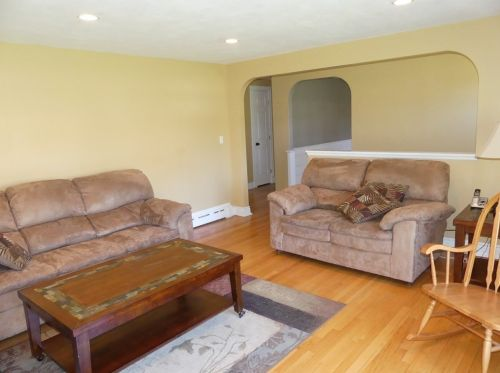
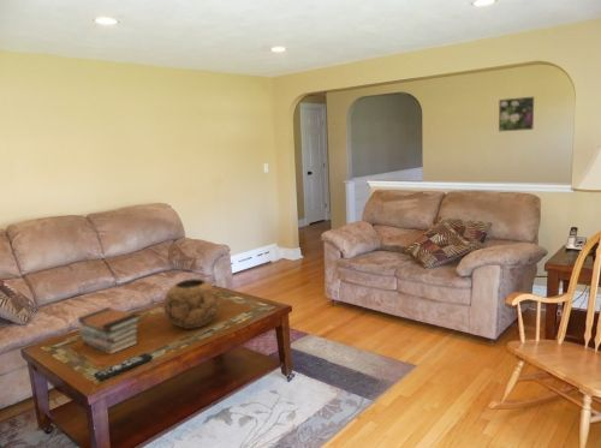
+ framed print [498,96,535,132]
+ remote control [93,352,153,382]
+ decorative bowl [163,277,221,330]
+ book stack [77,306,142,356]
